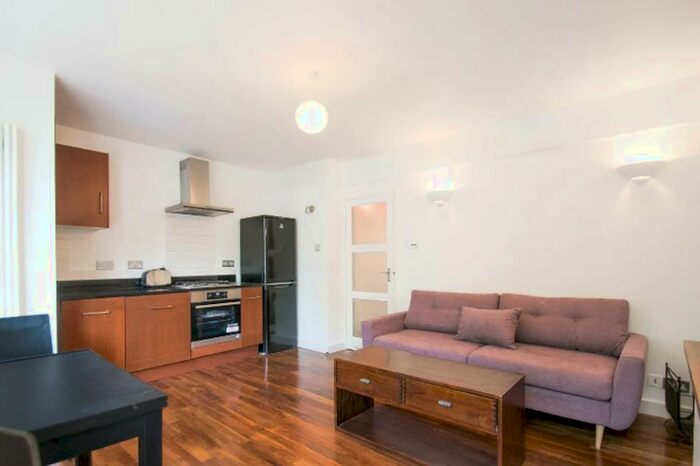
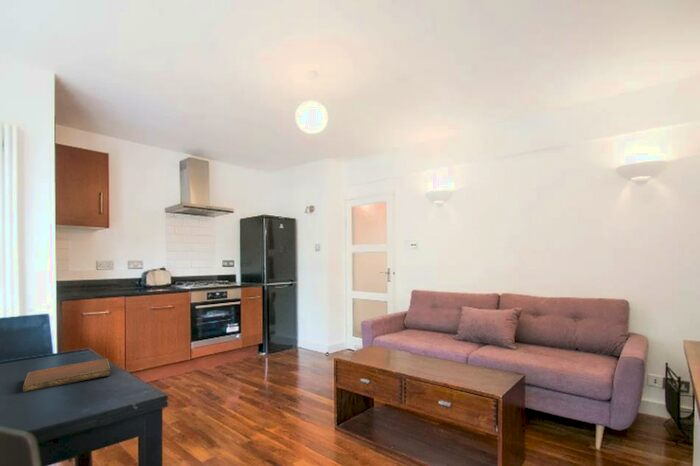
+ notebook [22,357,111,393]
